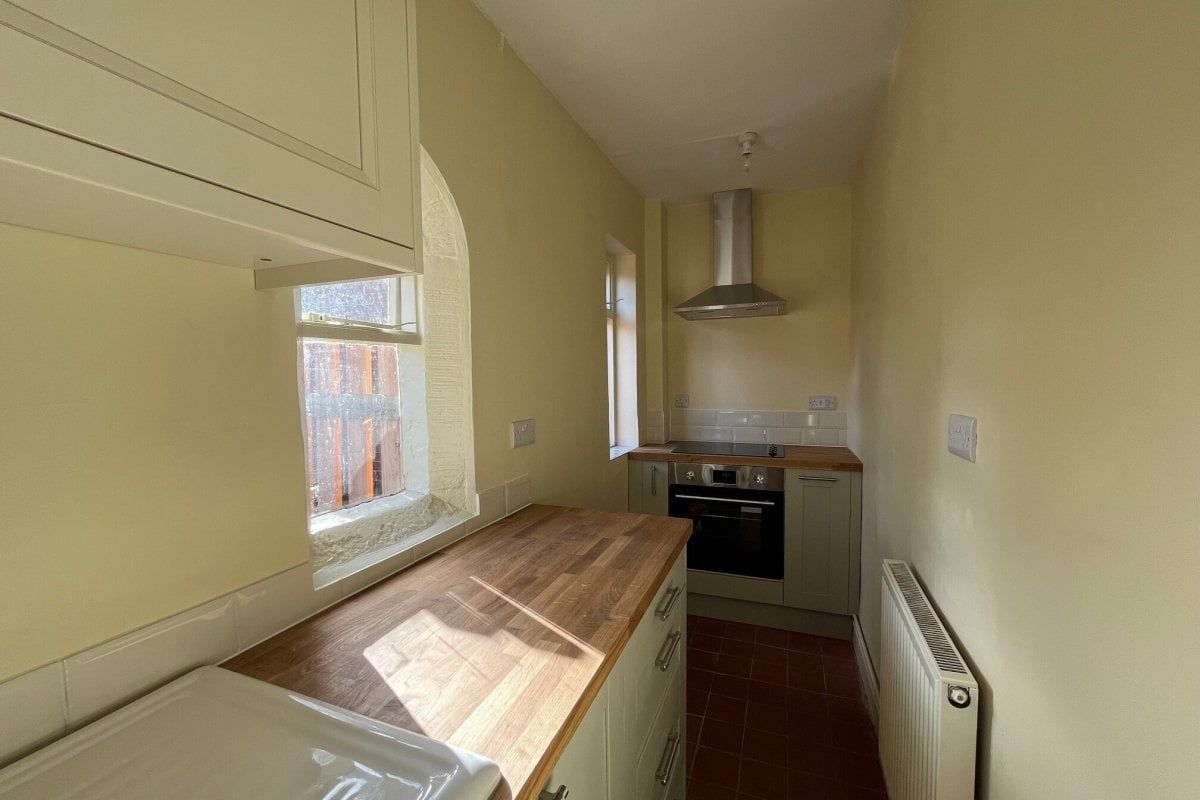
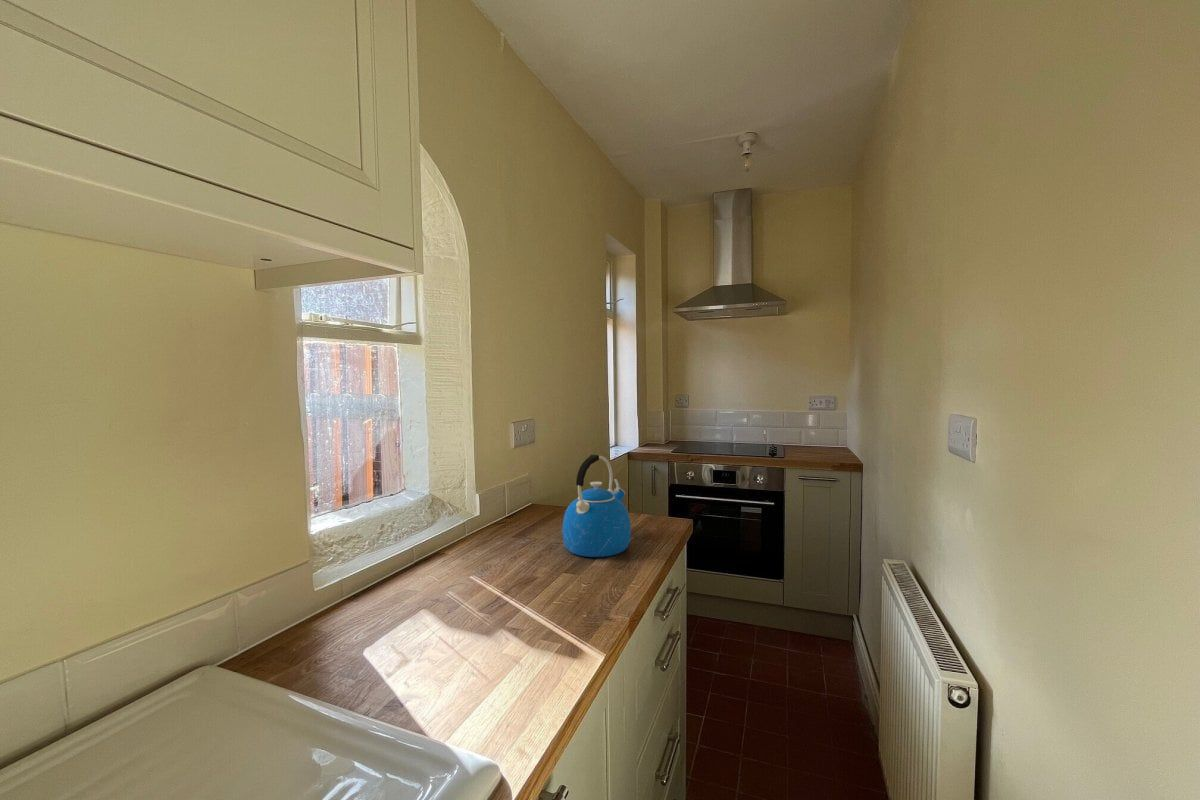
+ kettle [562,454,632,558]
